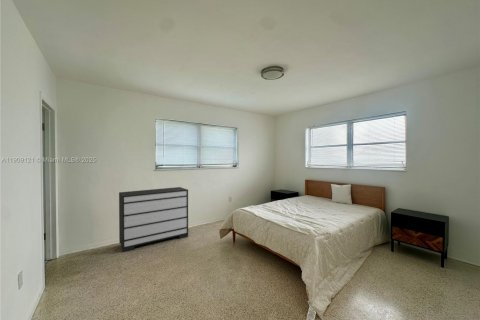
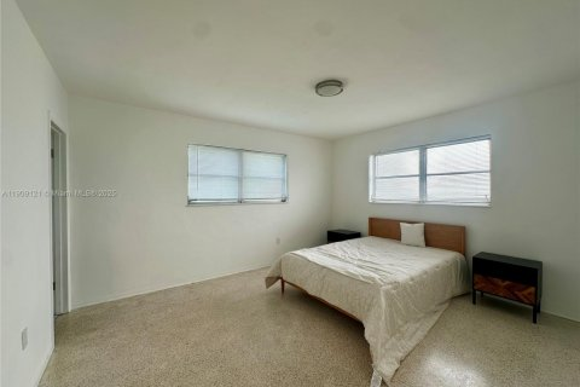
- dresser [118,186,189,253]
